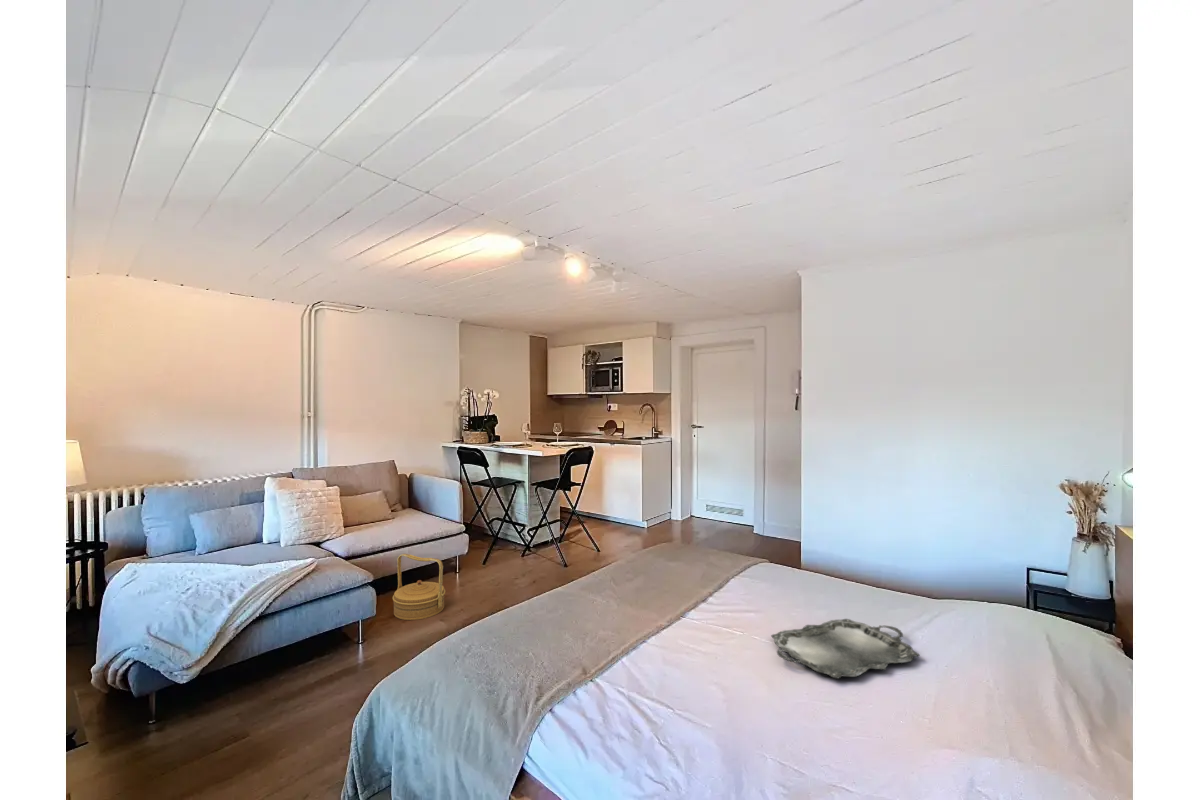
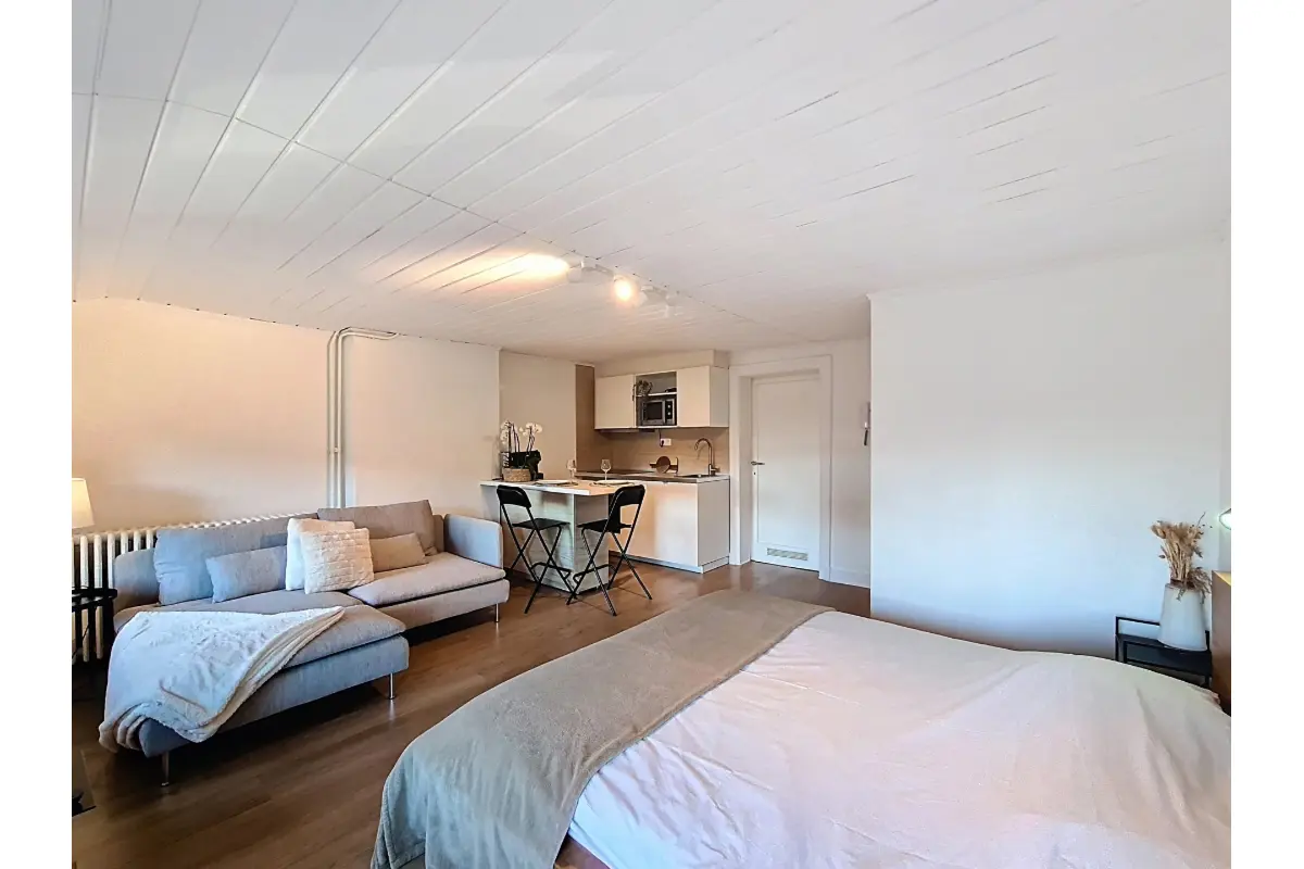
- serving tray [770,618,921,680]
- basket [392,553,446,621]
